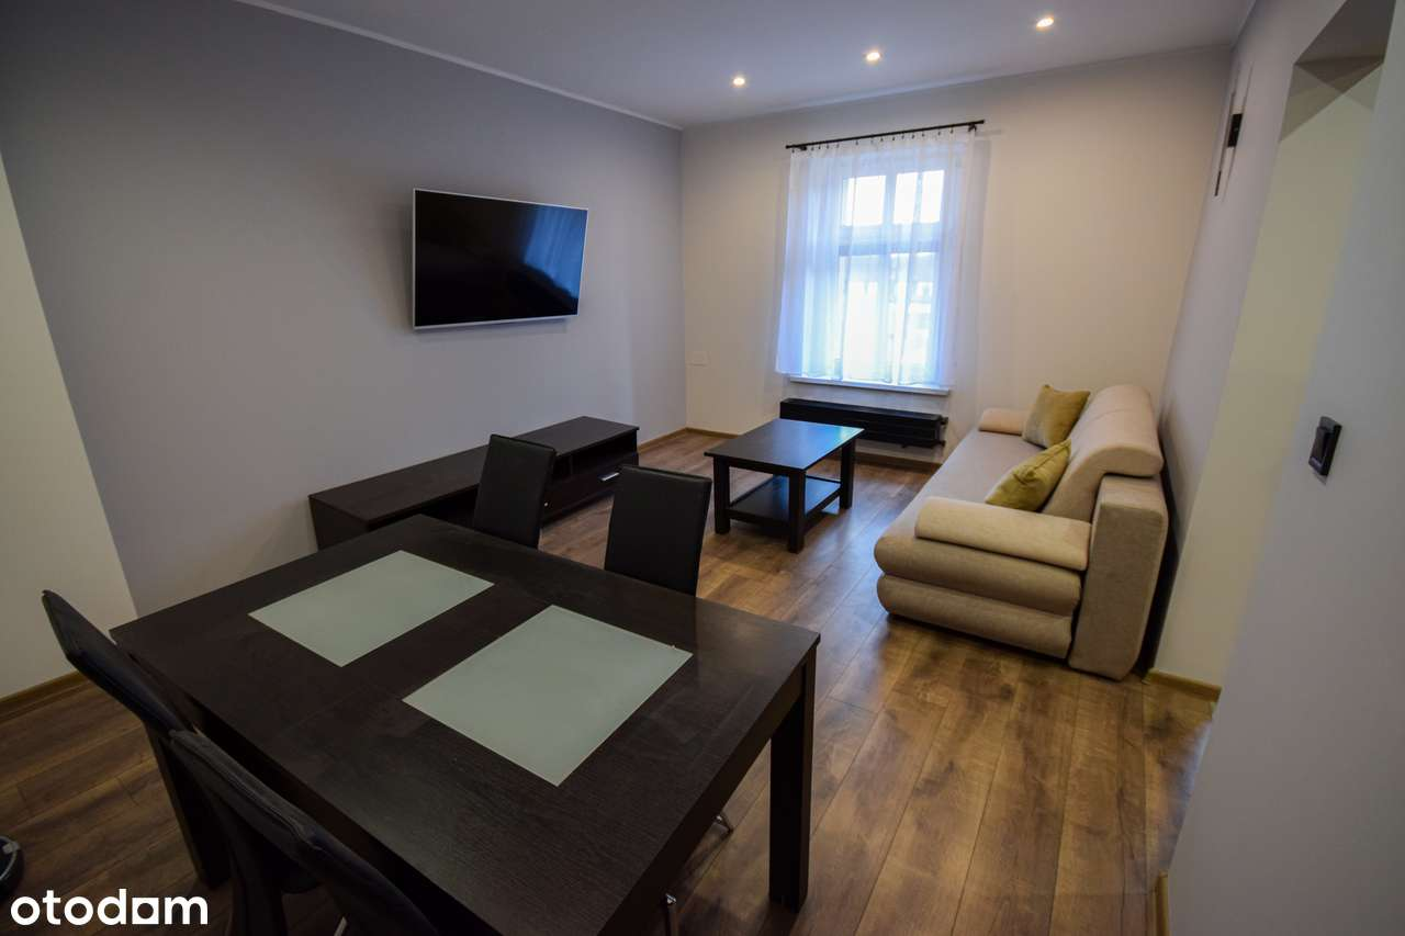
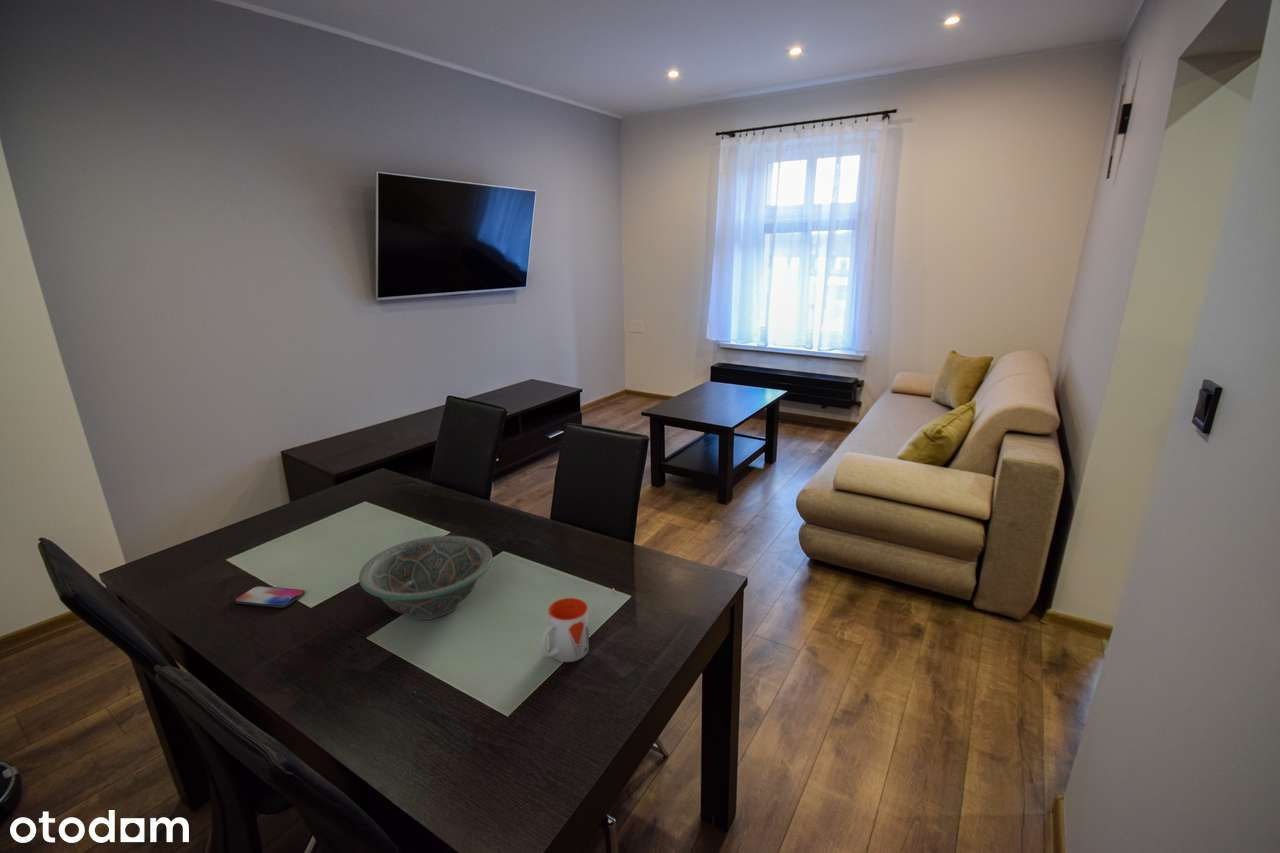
+ smartphone [234,585,306,608]
+ decorative bowl [358,535,493,621]
+ mug [540,597,590,663]
